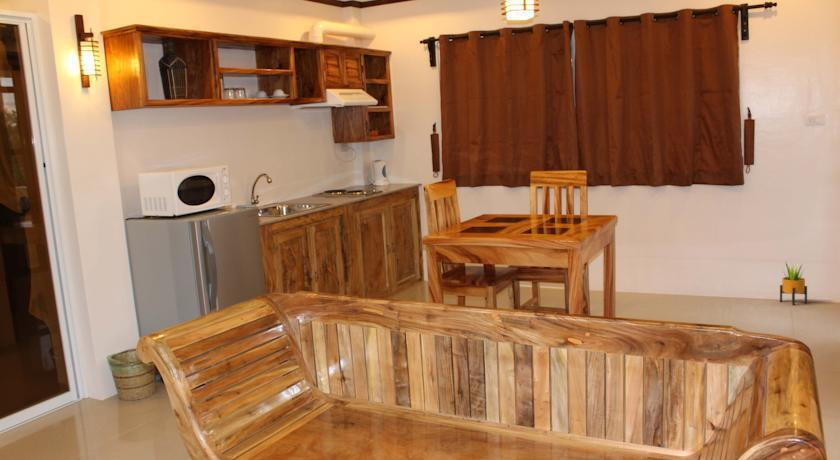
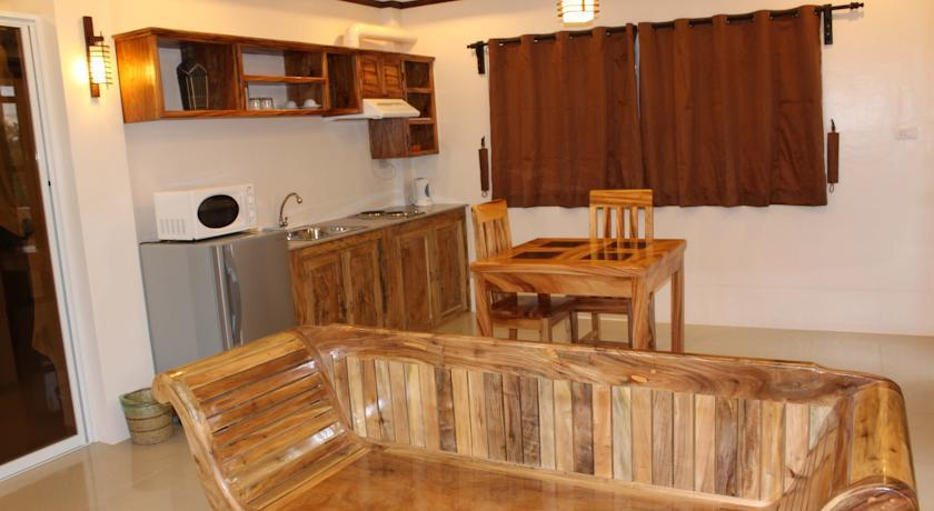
- potted plant [779,261,808,306]
